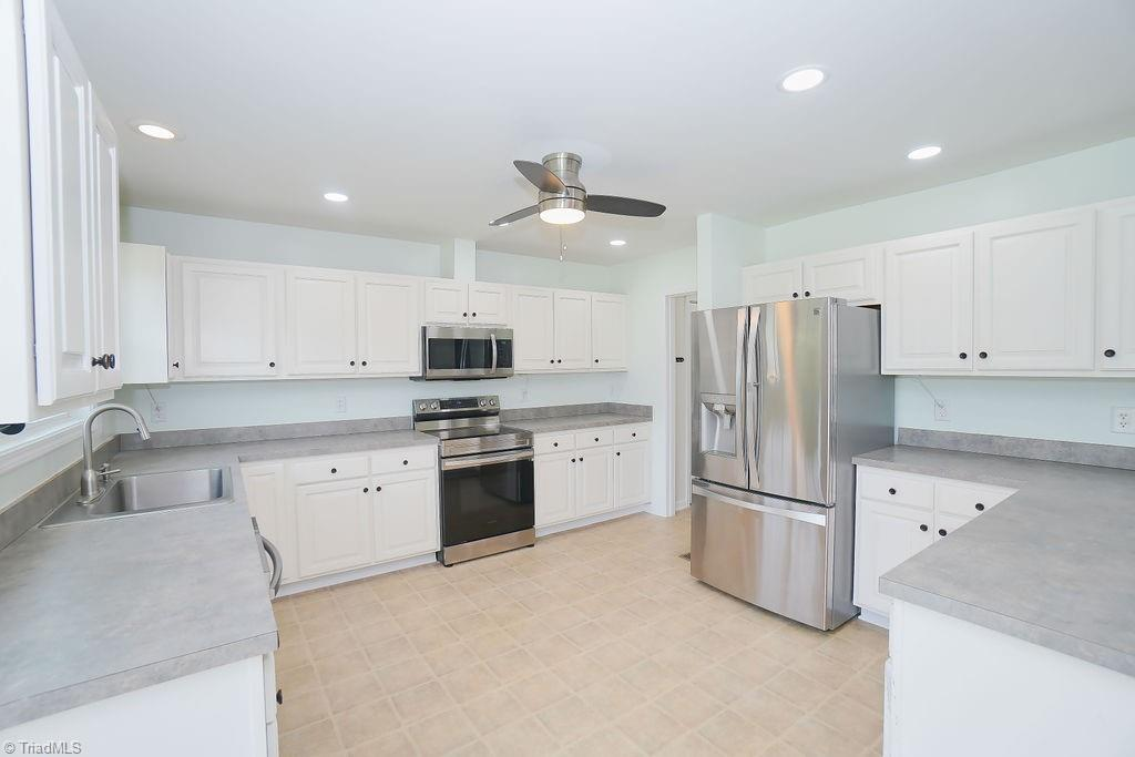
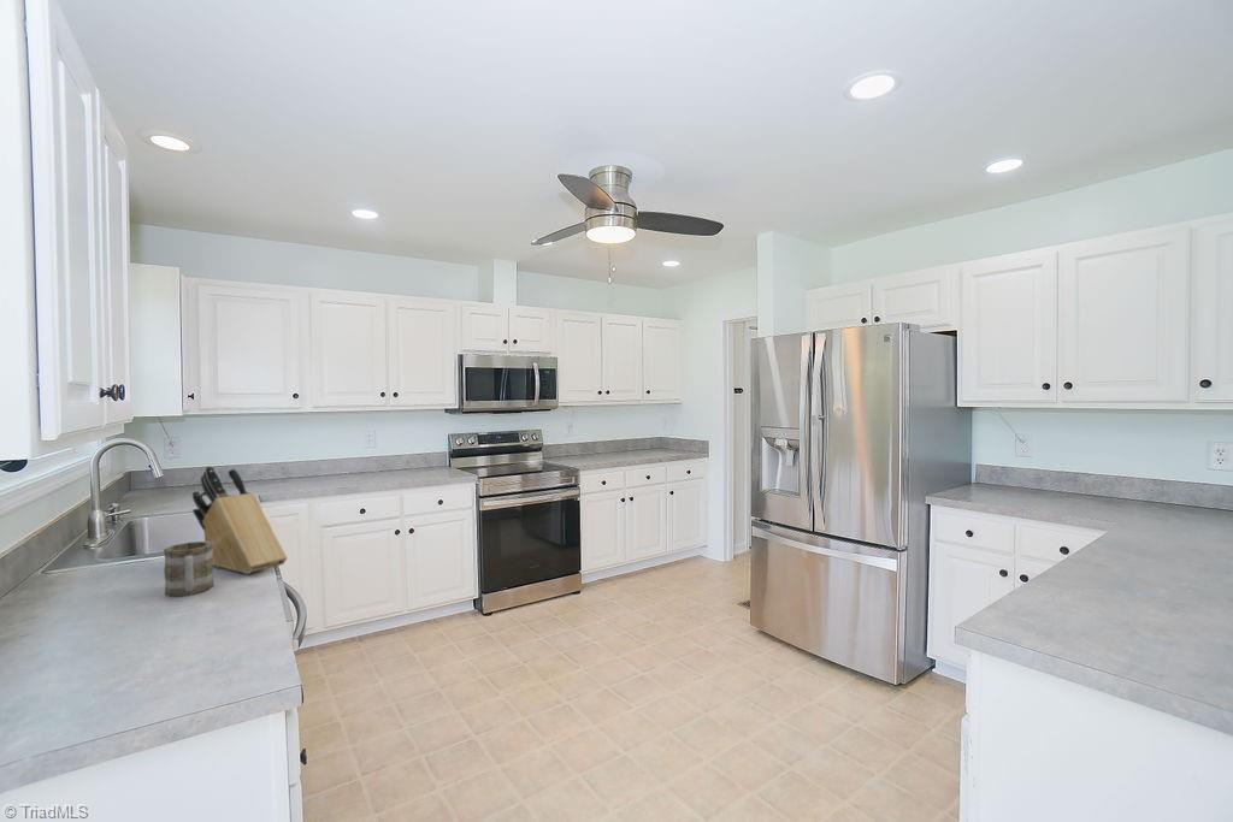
+ mug [163,540,216,597]
+ knife block [191,465,288,575]
